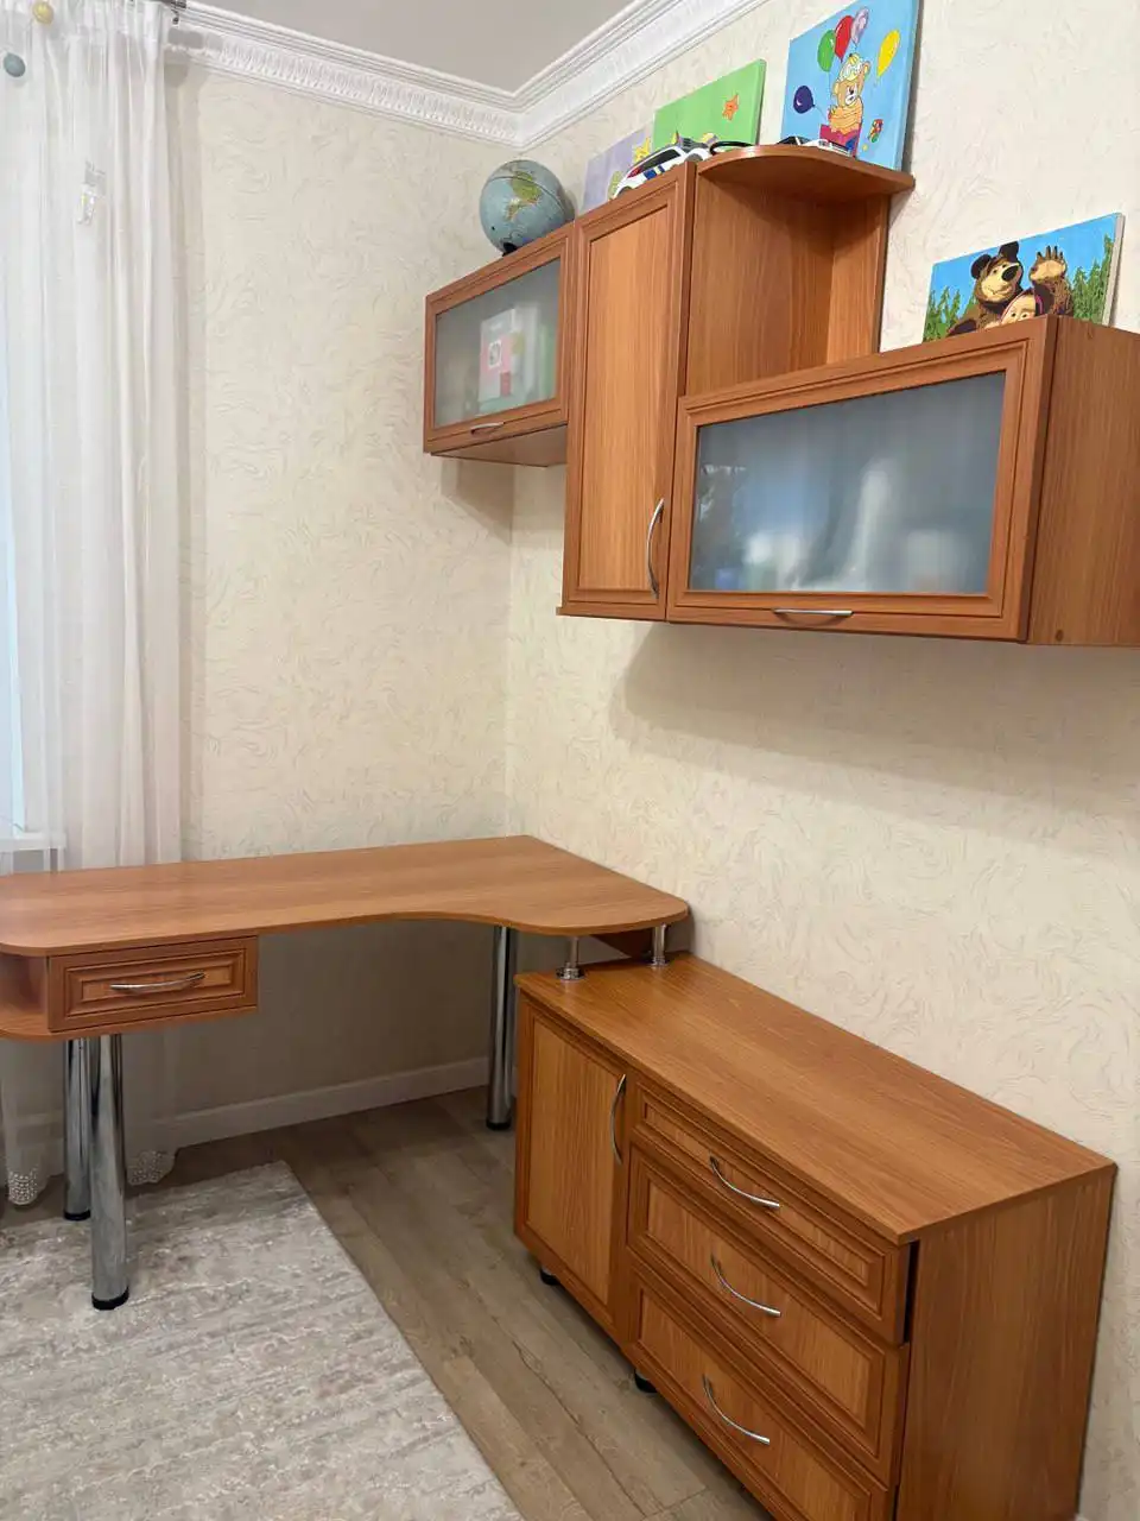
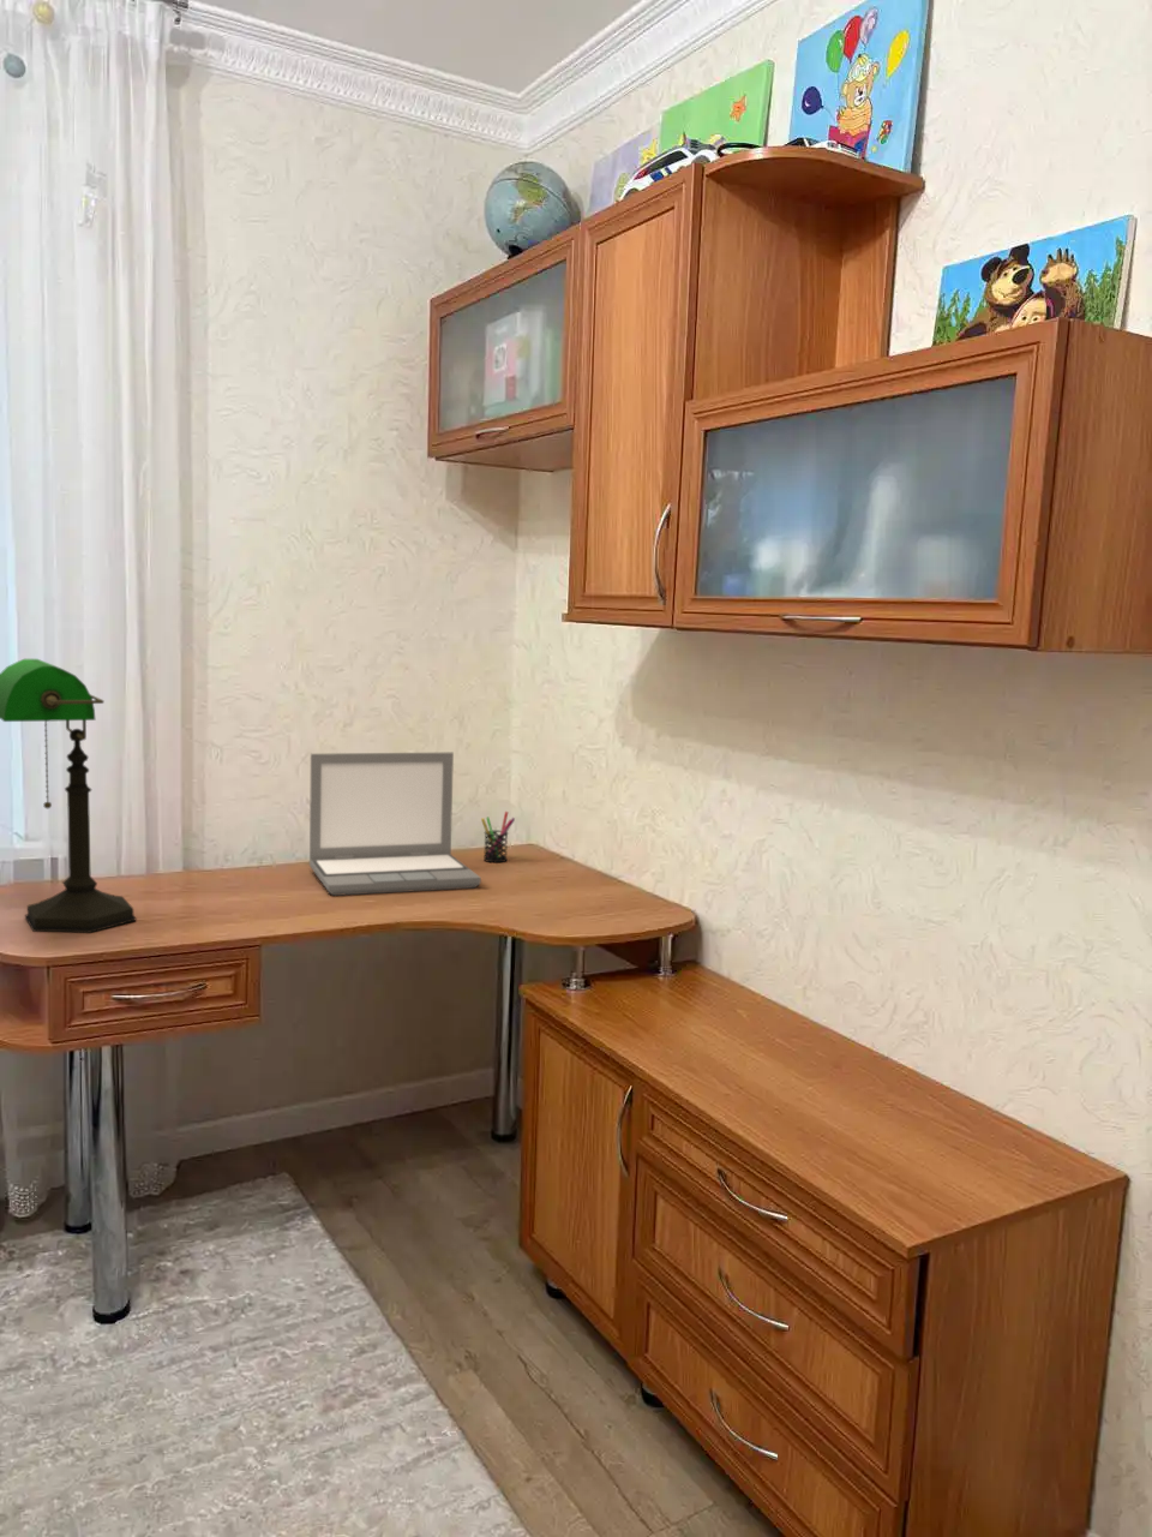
+ laptop [309,752,483,897]
+ pen holder [480,811,515,863]
+ desk lamp [0,658,137,934]
